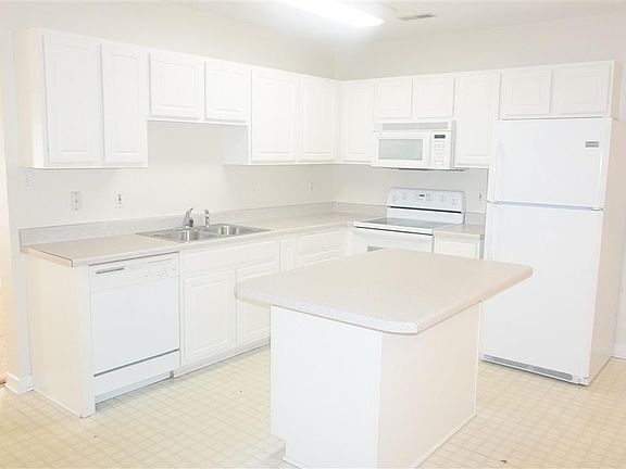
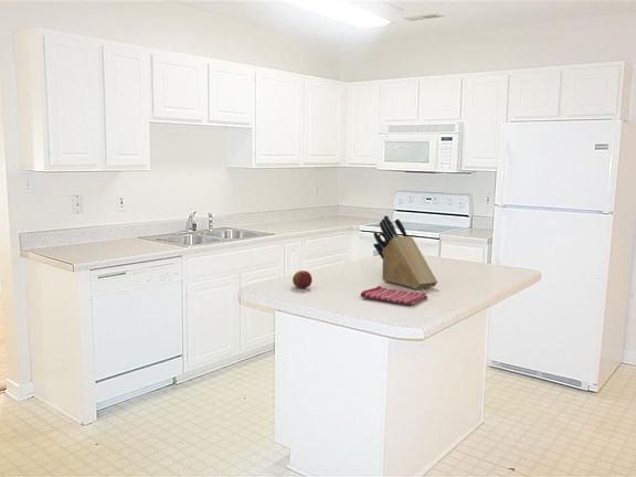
+ dish towel [360,285,428,306]
+ knife block [372,214,438,290]
+ fruit [292,269,314,289]
